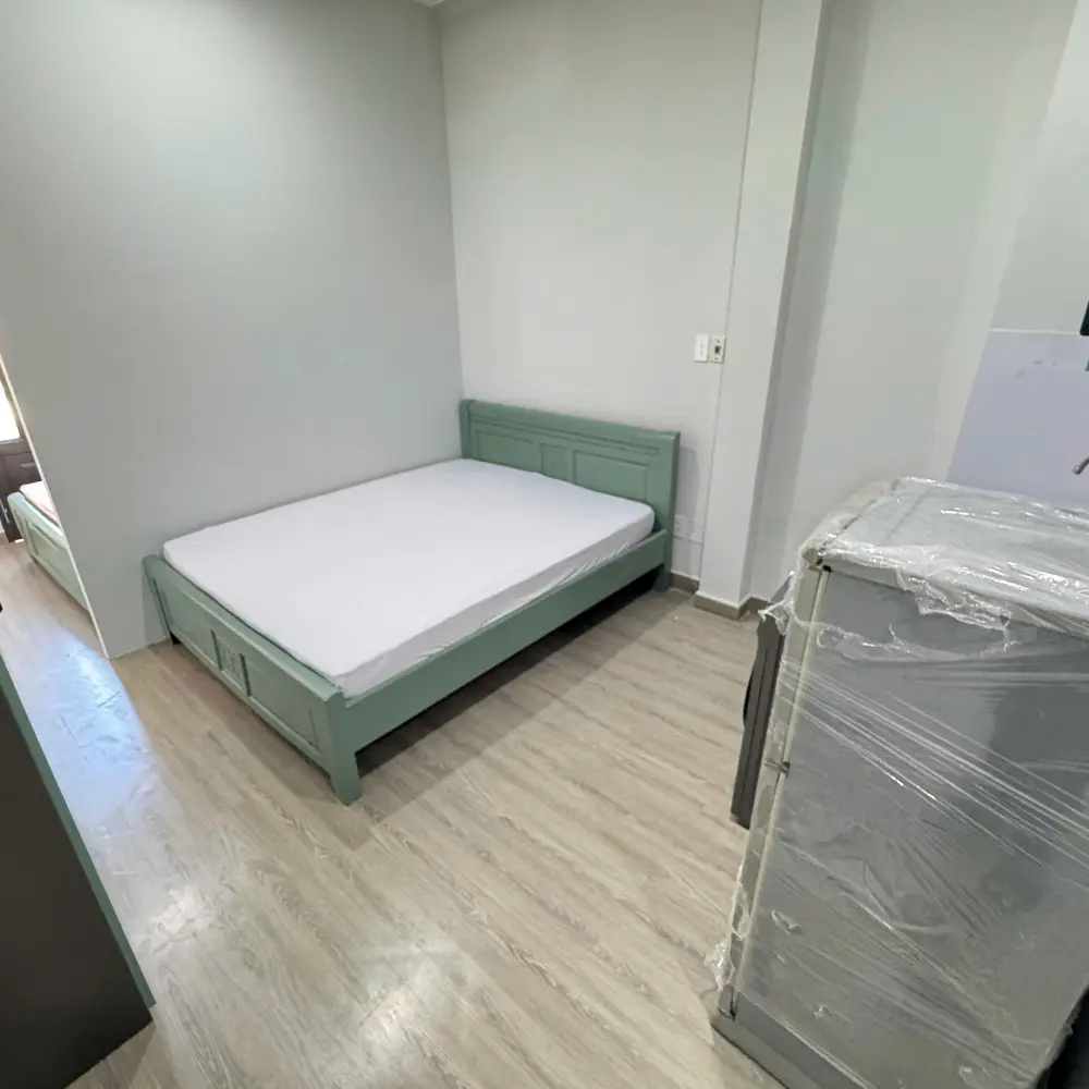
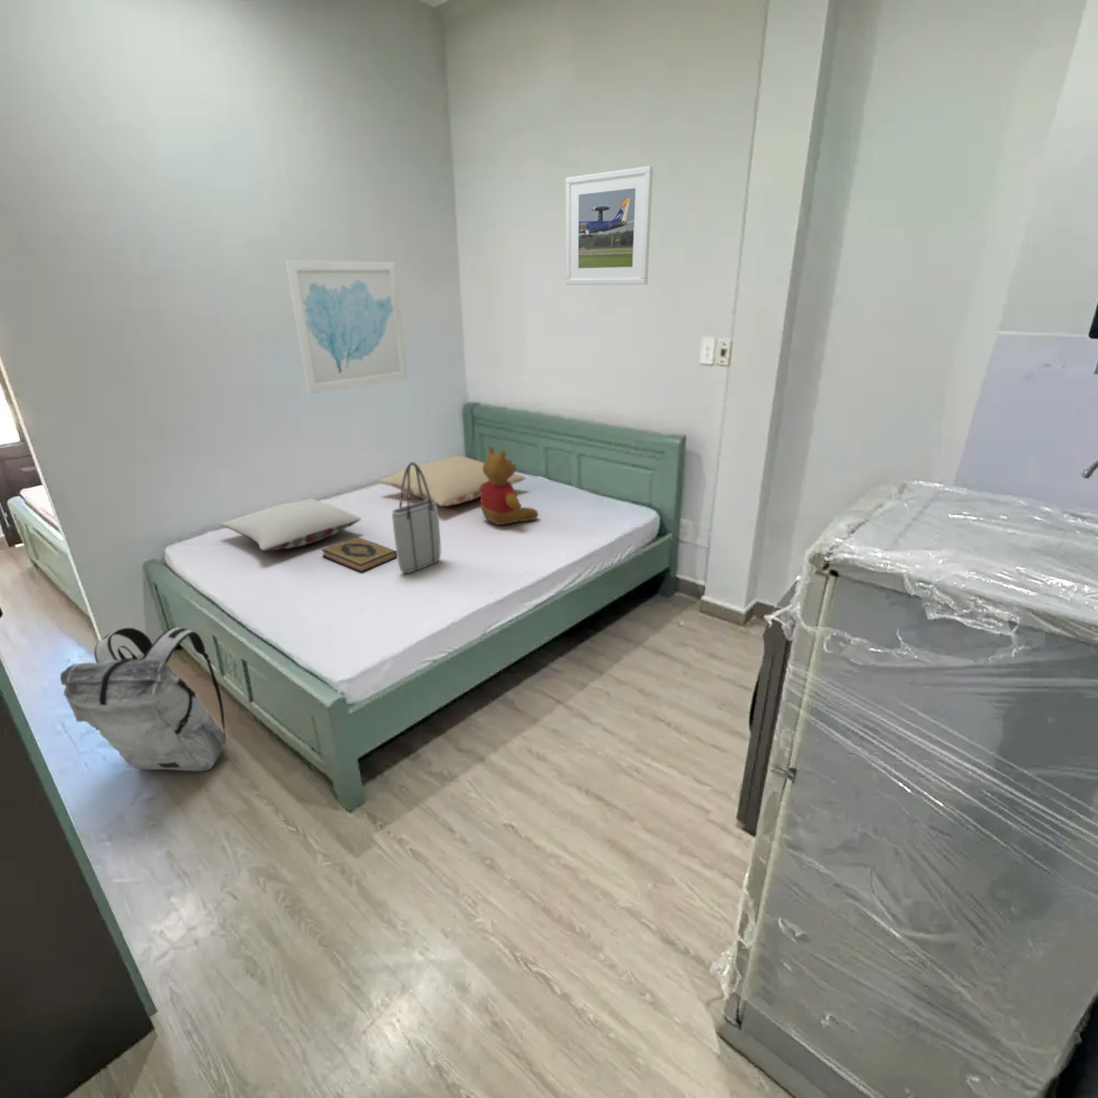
+ teddy bear [479,445,539,526]
+ hardback book [321,536,397,573]
+ pillow [220,497,362,552]
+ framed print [564,165,654,287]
+ pillow [378,455,527,507]
+ wall art [284,260,408,395]
+ tote bag [391,461,441,574]
+ backpack [59,626,227,772]
